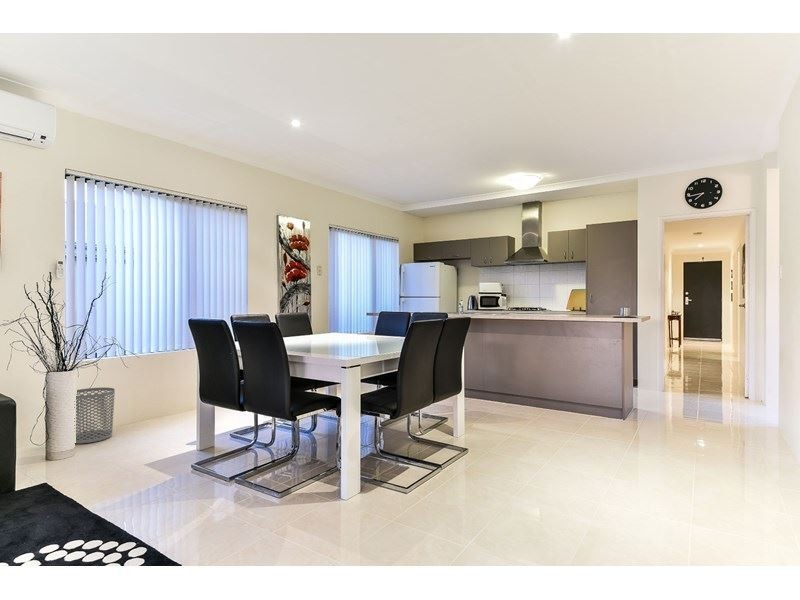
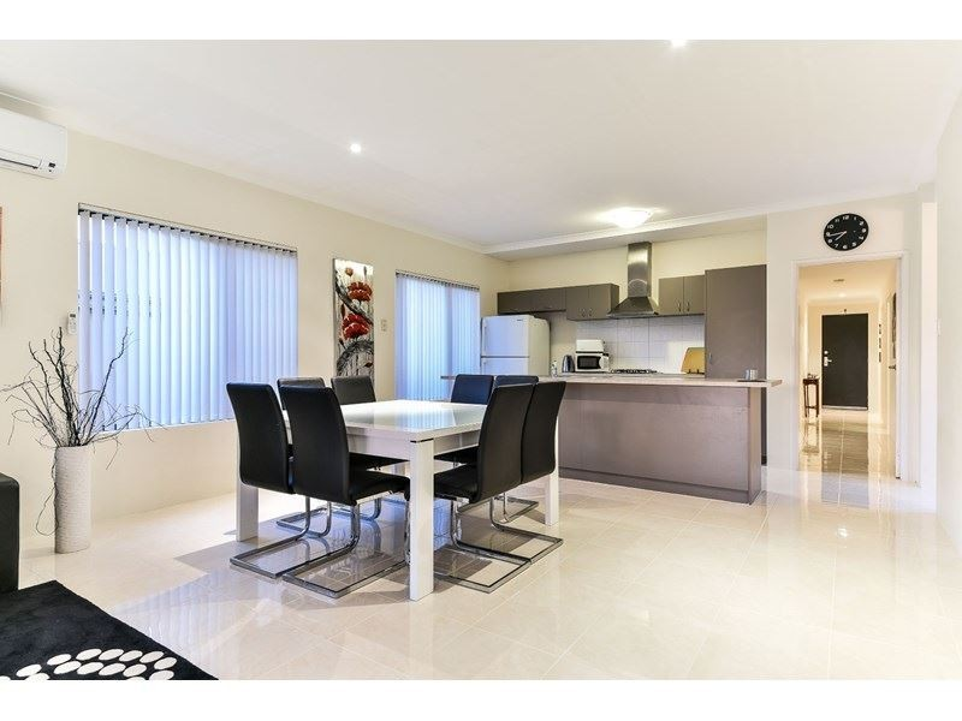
- waste bin [75,387,116,445]
